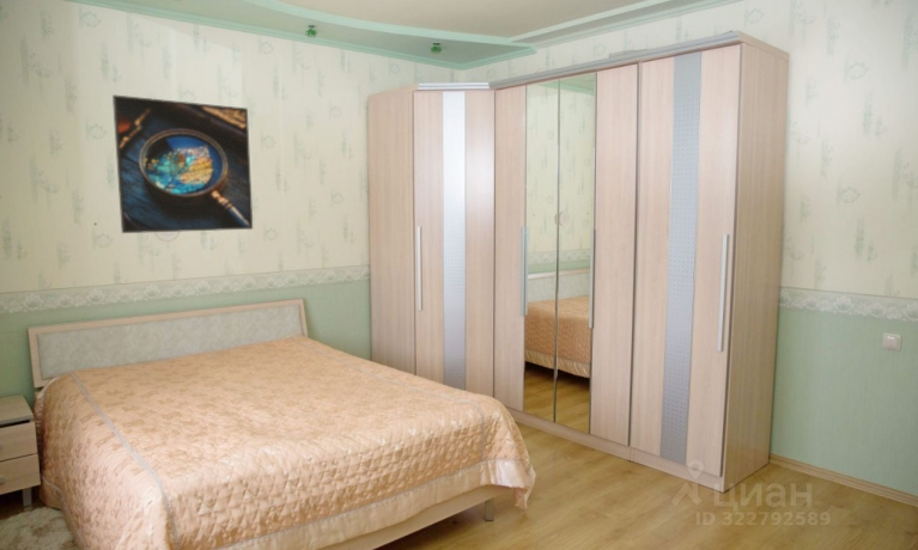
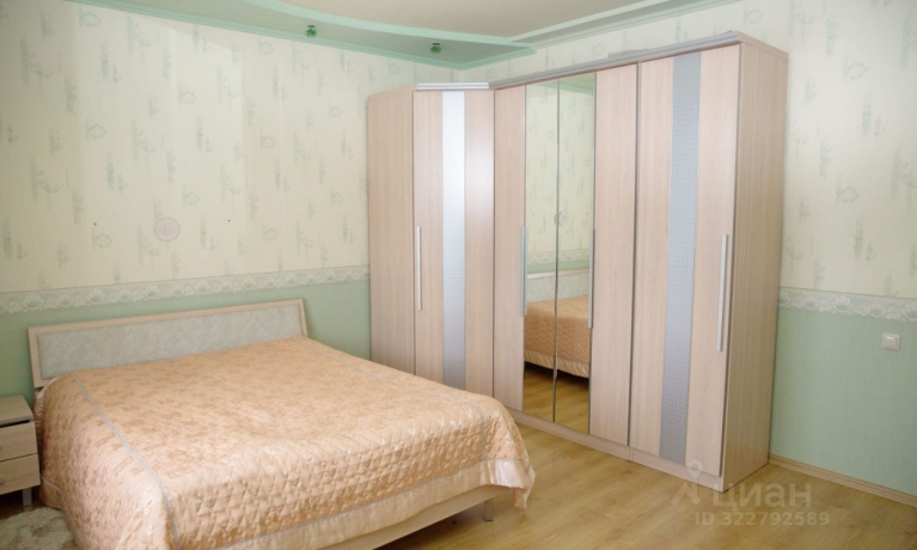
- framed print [111,93,254,234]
